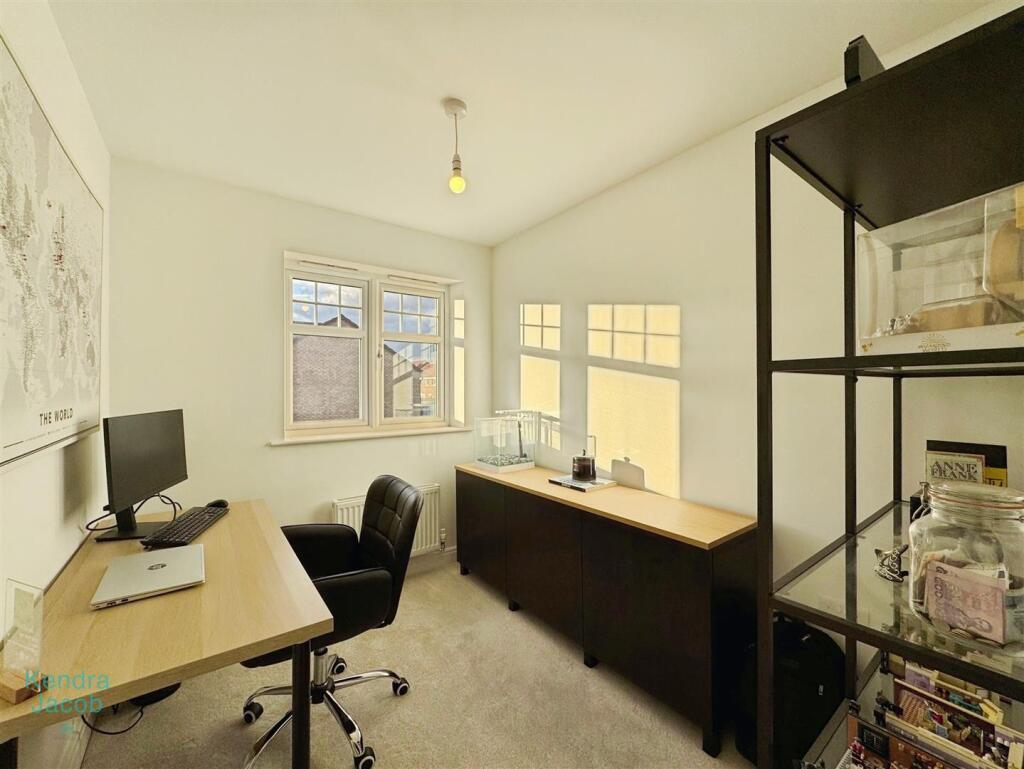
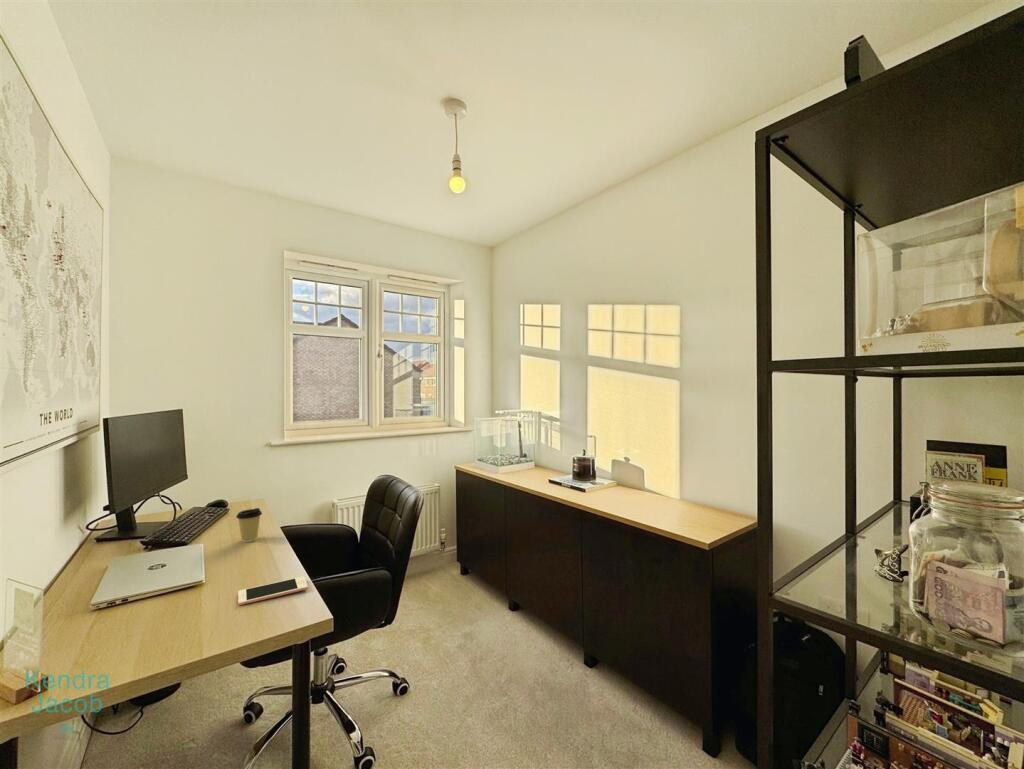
+ coffee cup [235,507,263,543]
+ cell phone [237,575,309,606]
